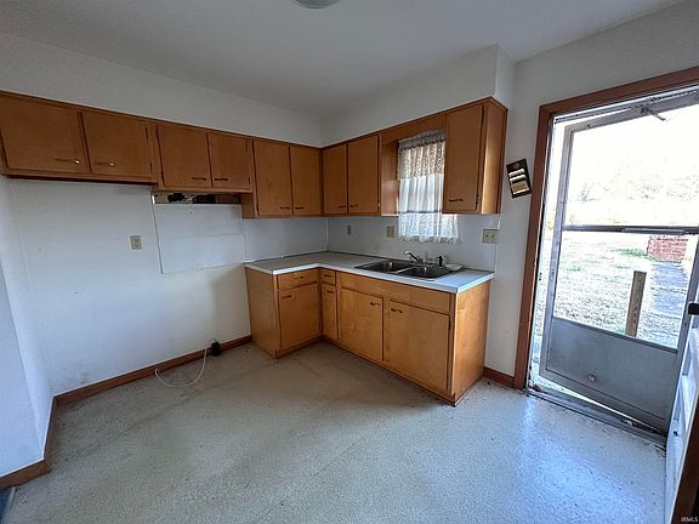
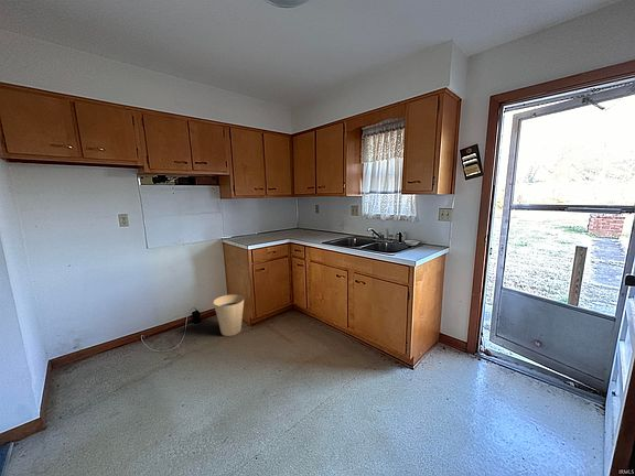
+ trash can [213,293,245,337]
